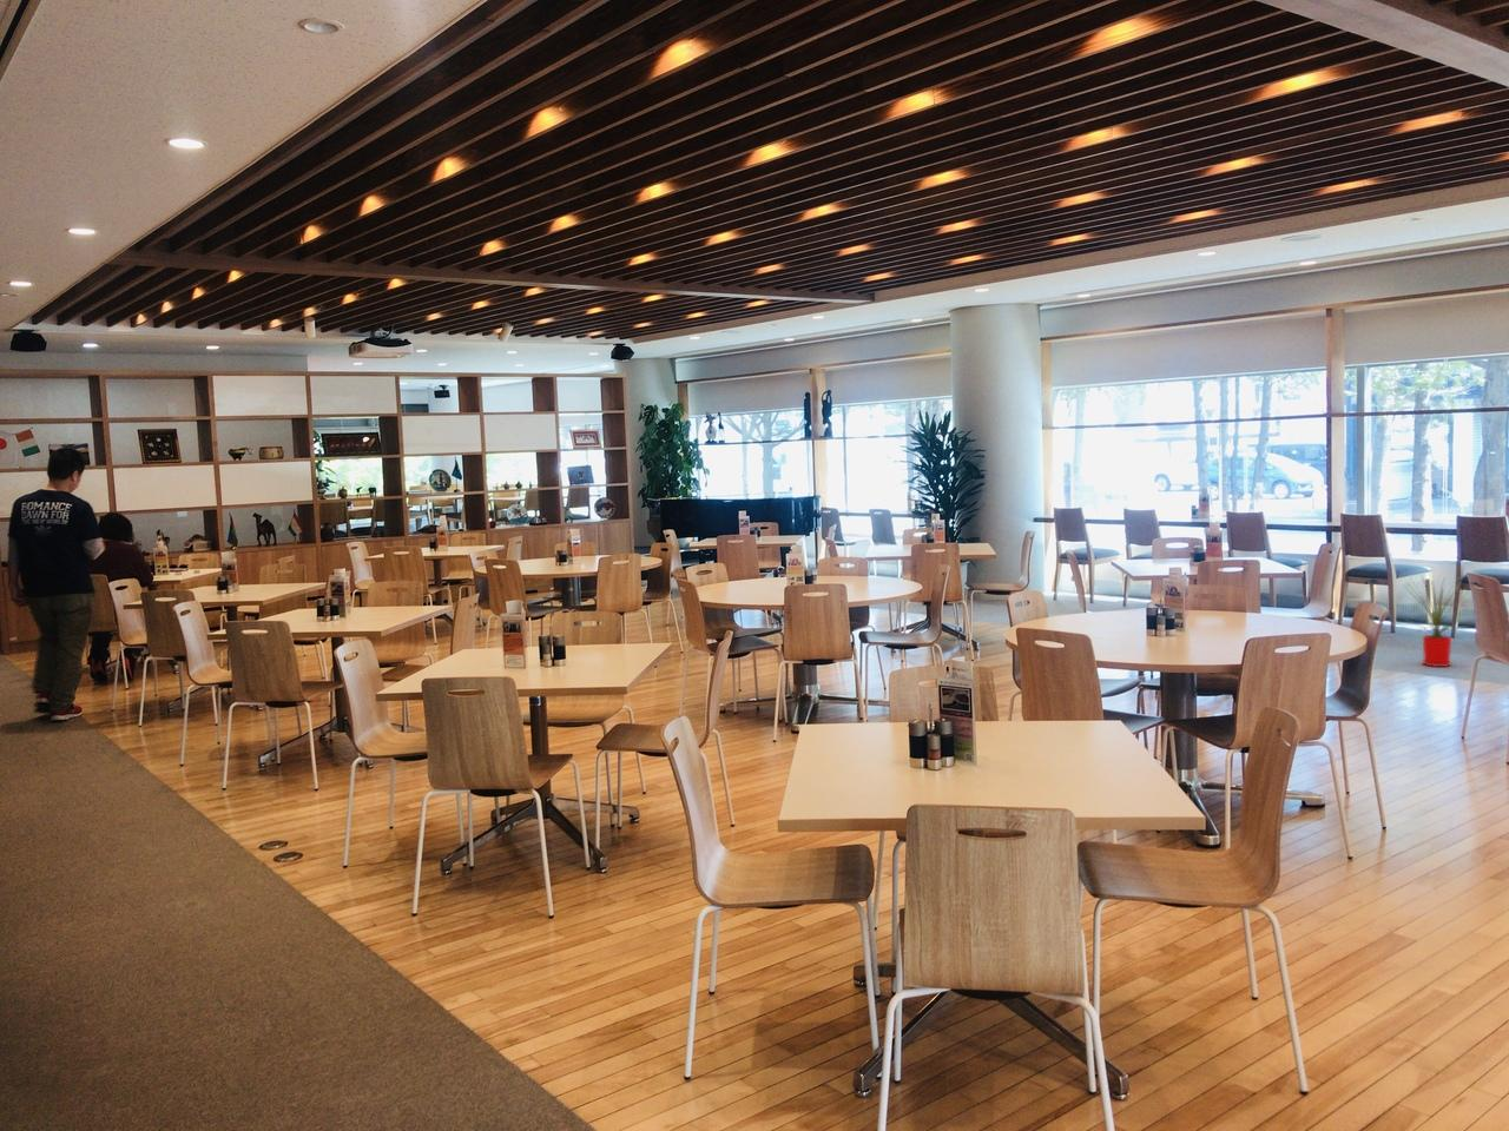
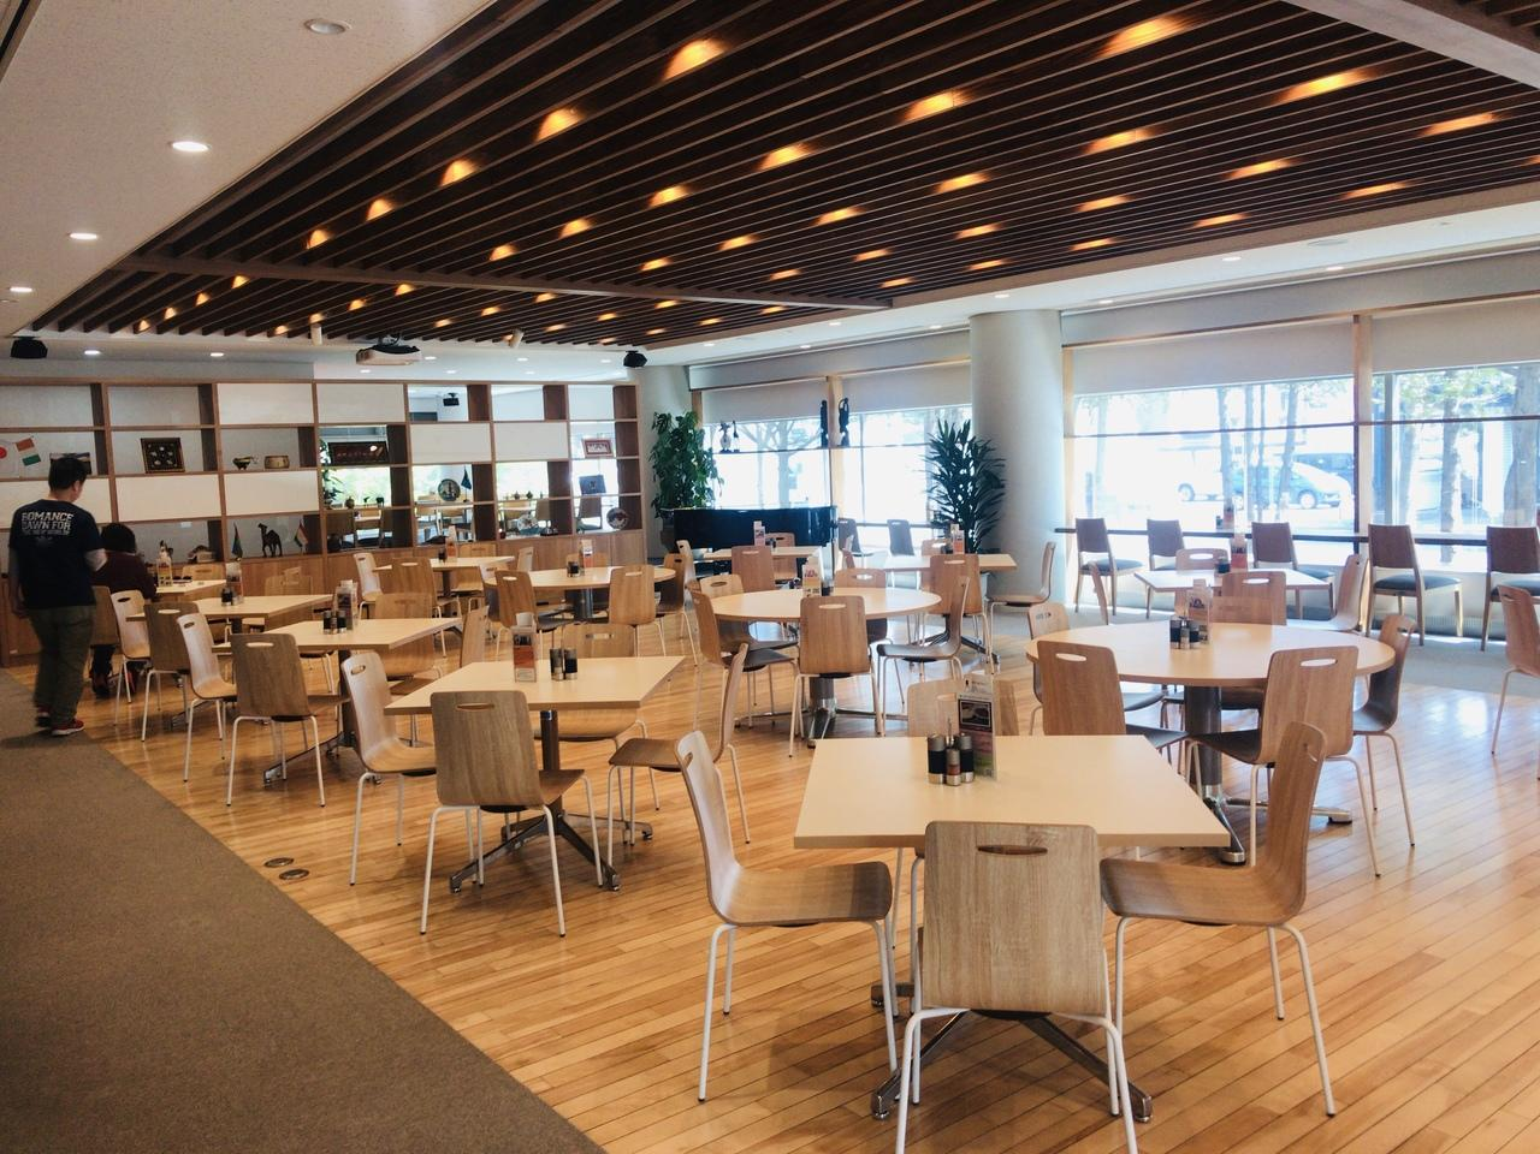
- house plant [1395,573,1470,668]
